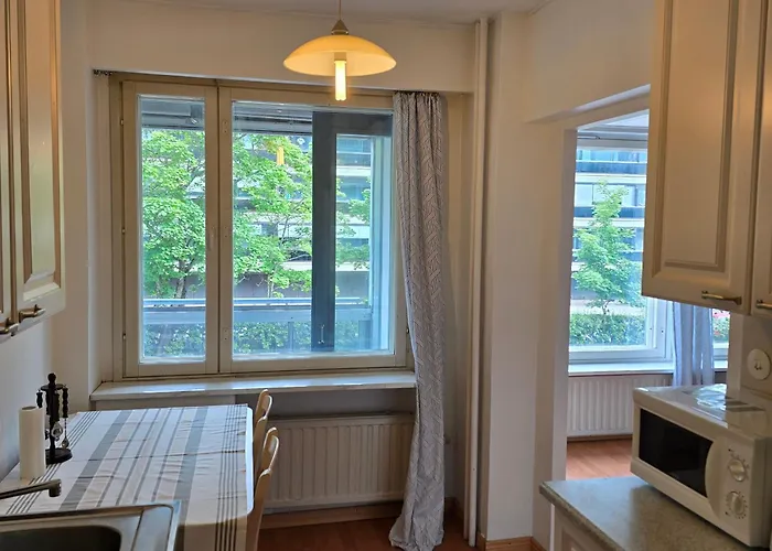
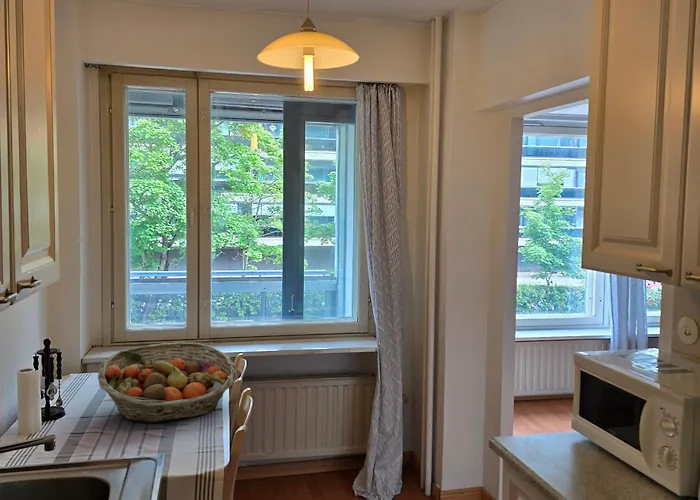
+ fruit basket [97,341,238,424]
